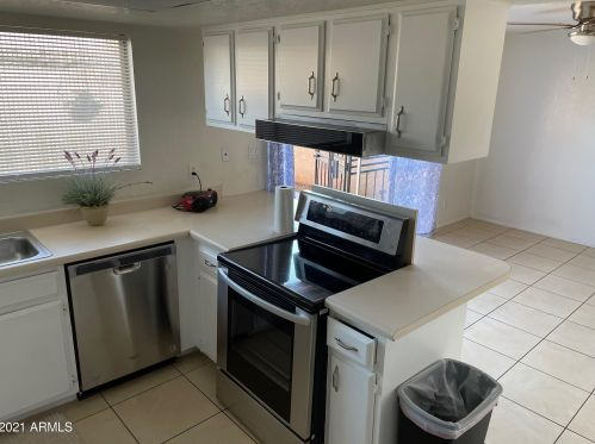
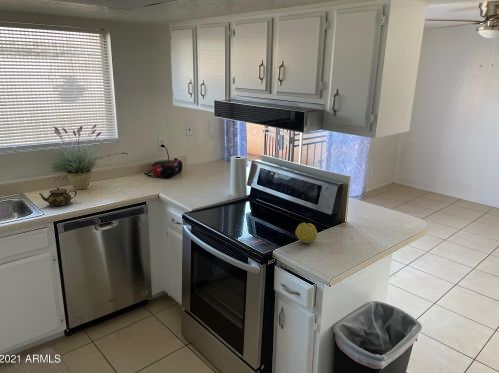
+ fruit [294,222,318,244]
+ teapot [38,186,78,207]
